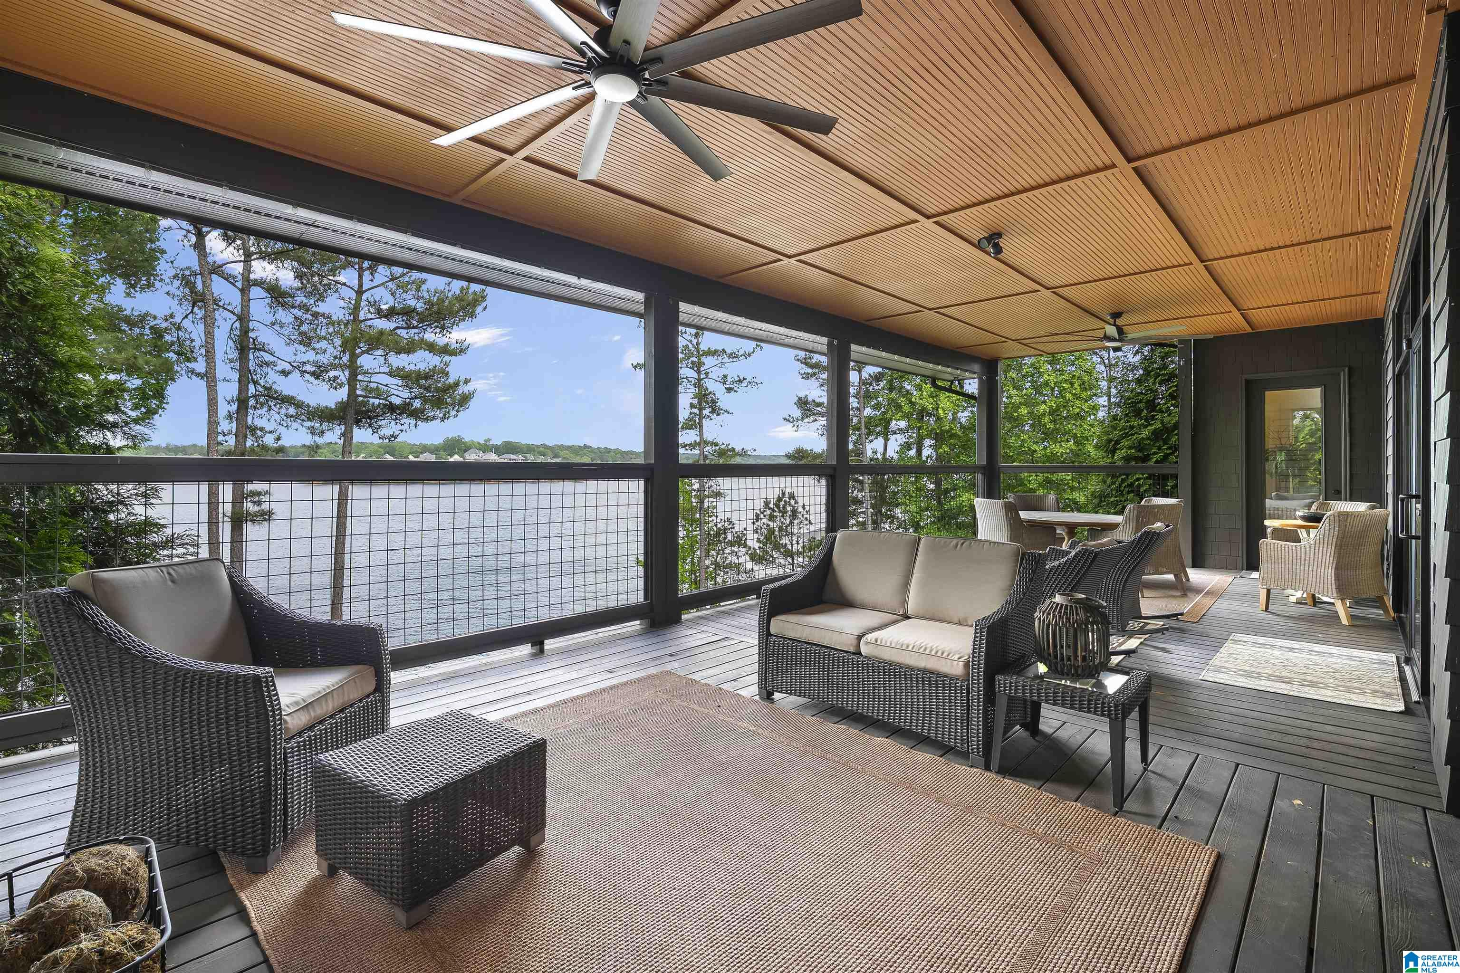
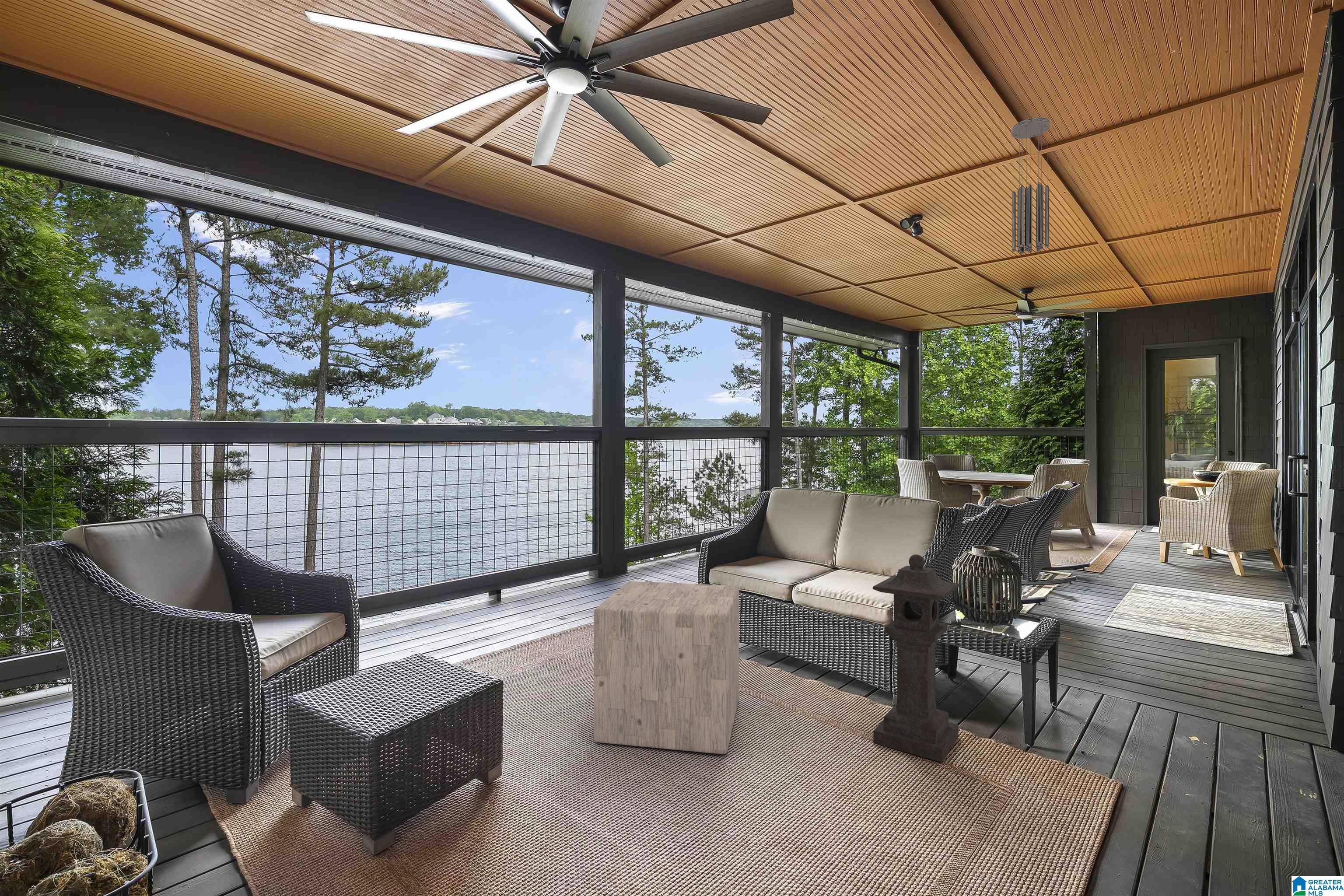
+ wind chime [1011,117,1050,255]
+ stone lantern [872,554,960,763]
+ stool [593,581,739,755]
